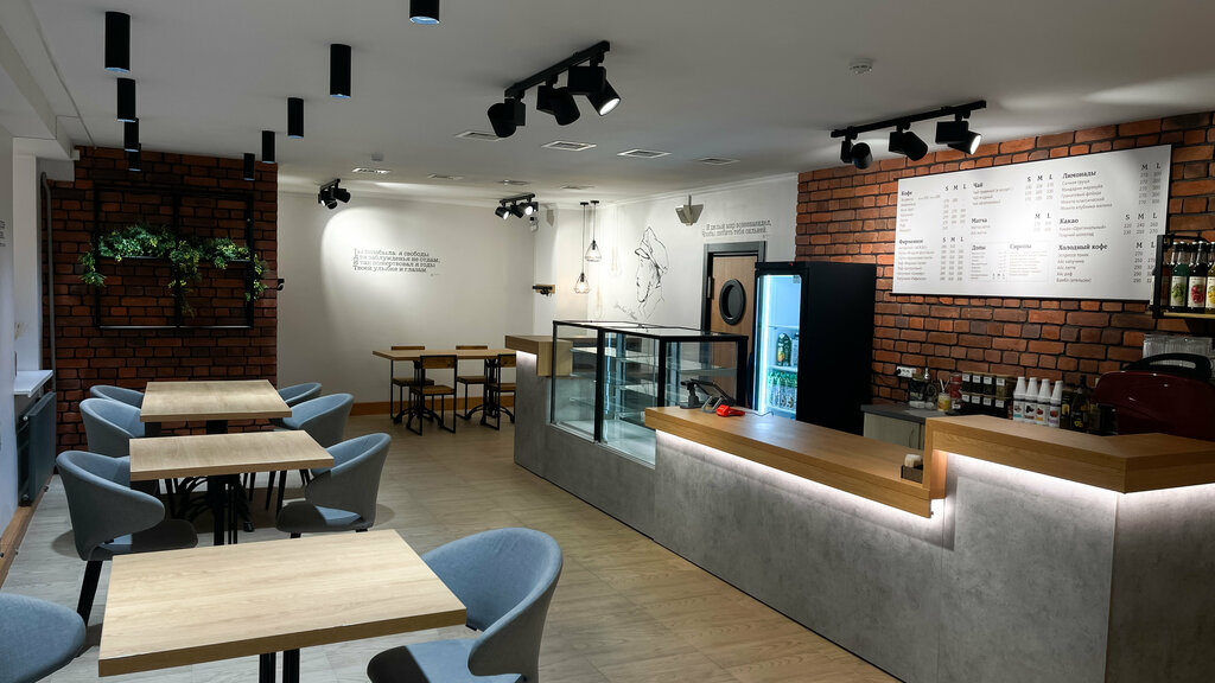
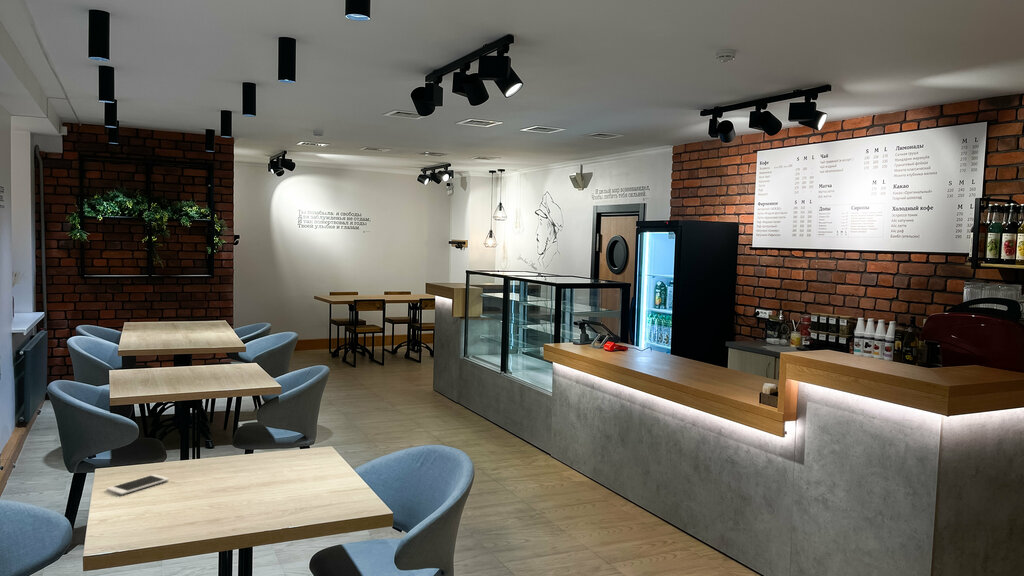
+ cell phone [105,473,170,496]
